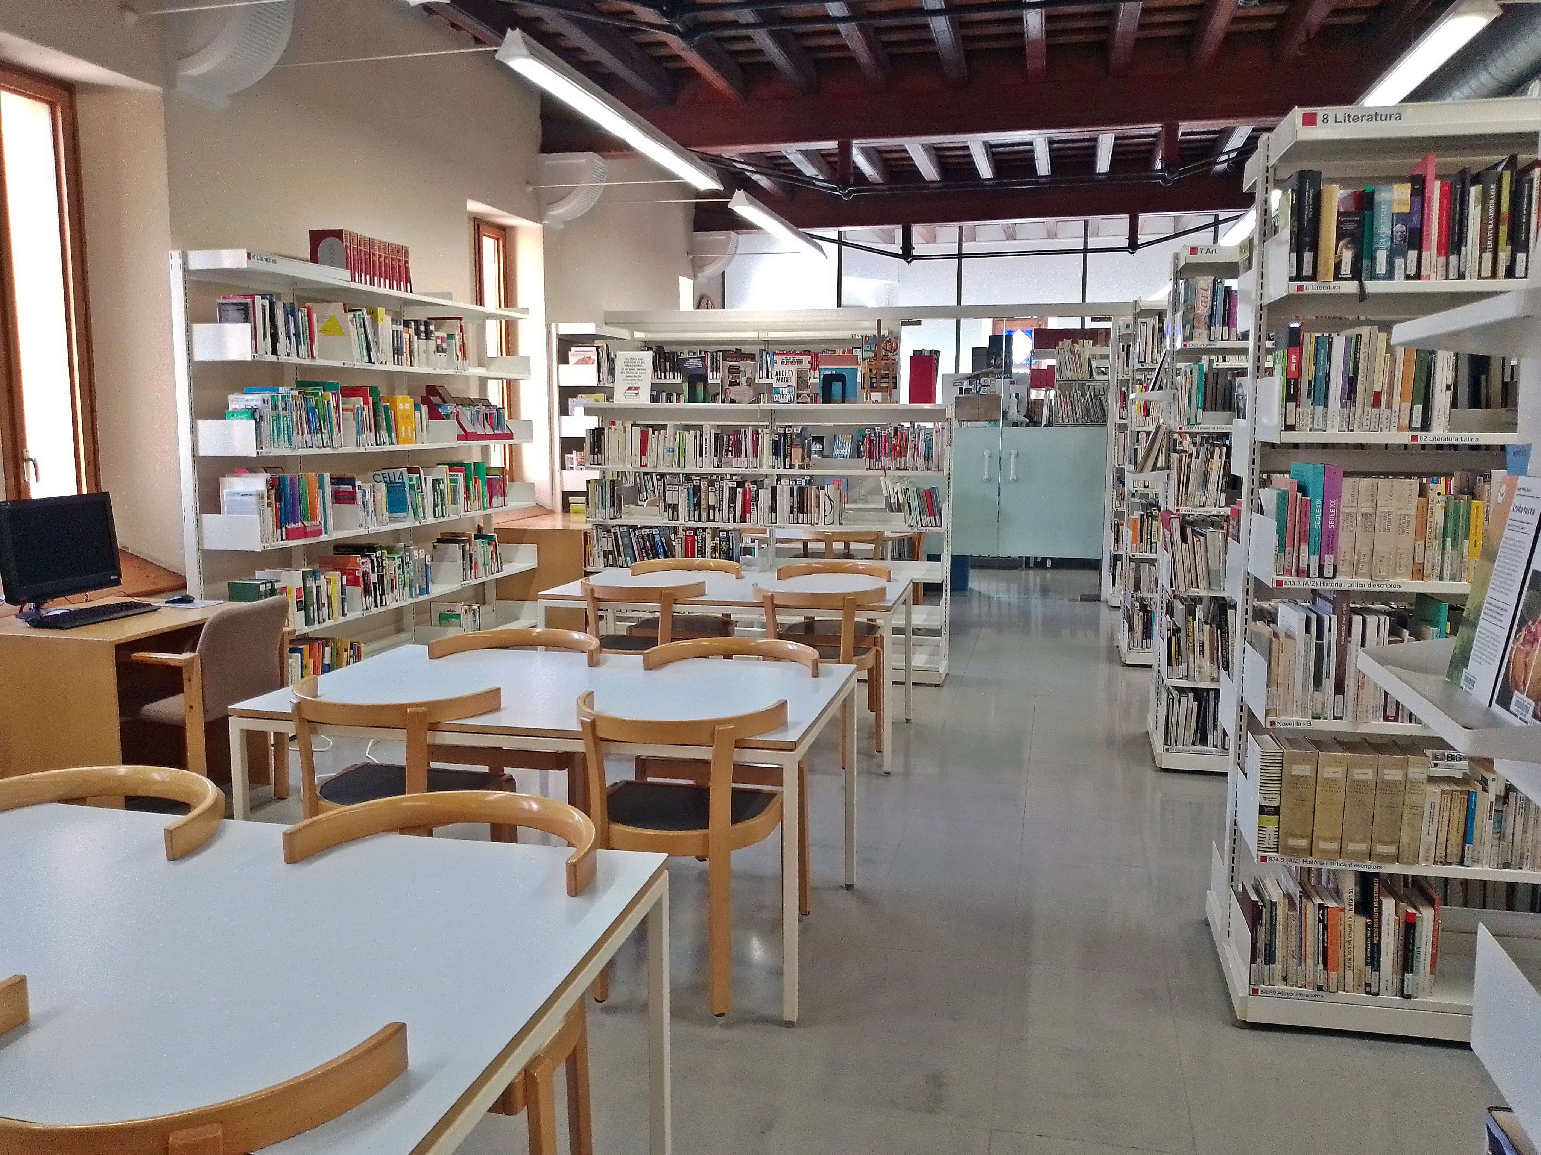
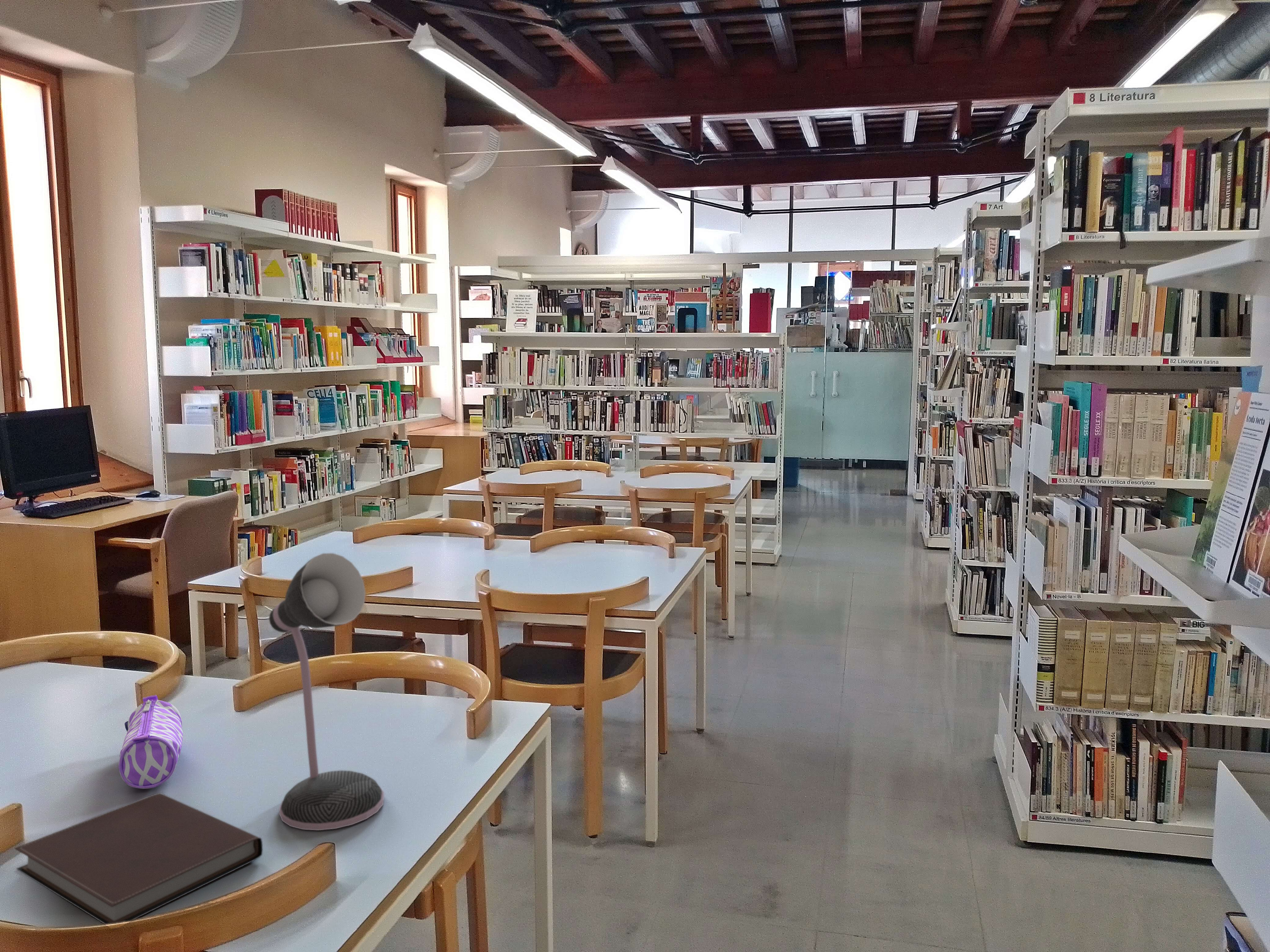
+ notebook [14,793,263,930]
+ pencil case [118,695,183,789]
+ desk lamp [269,553,384,831]
